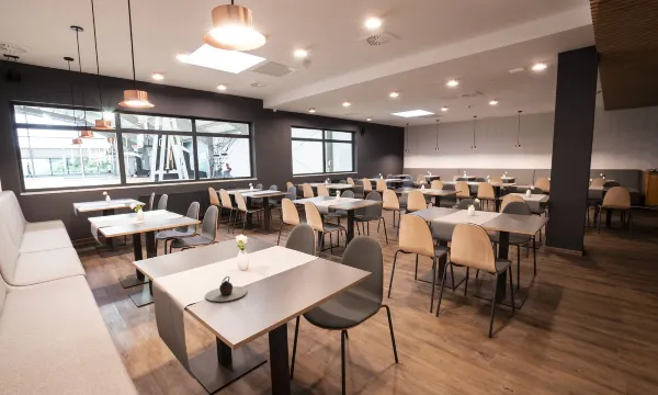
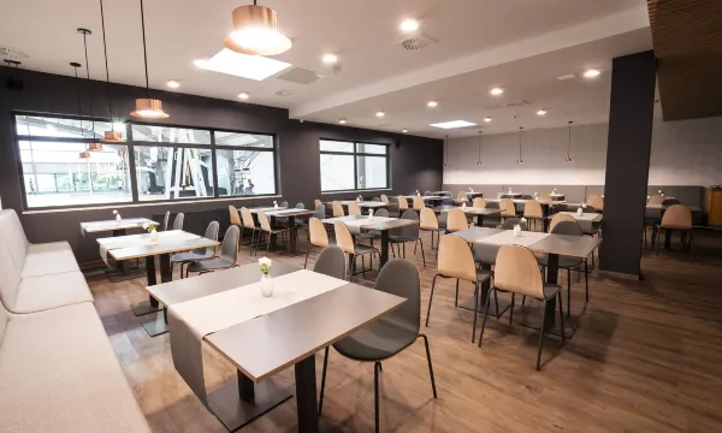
- teapot [204,275,248,303]
